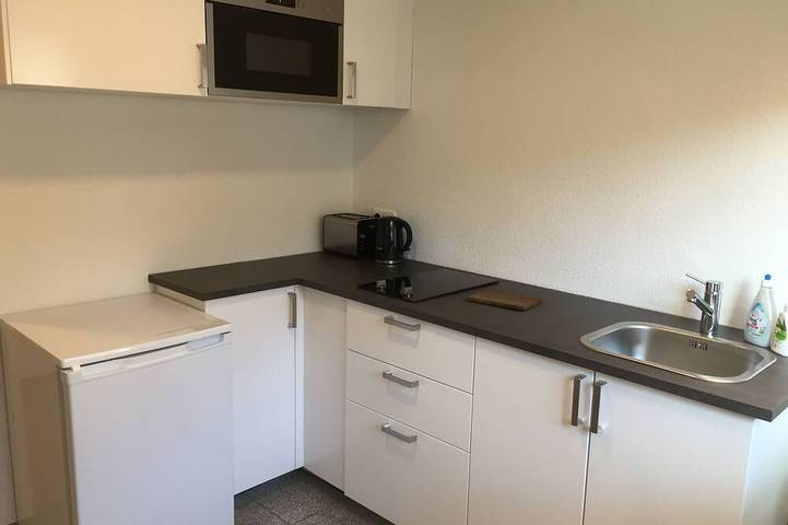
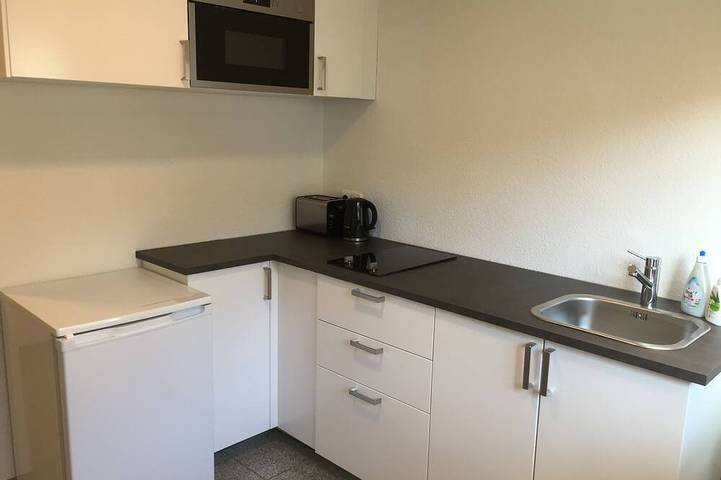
- cutting board [467,289,543,312]
